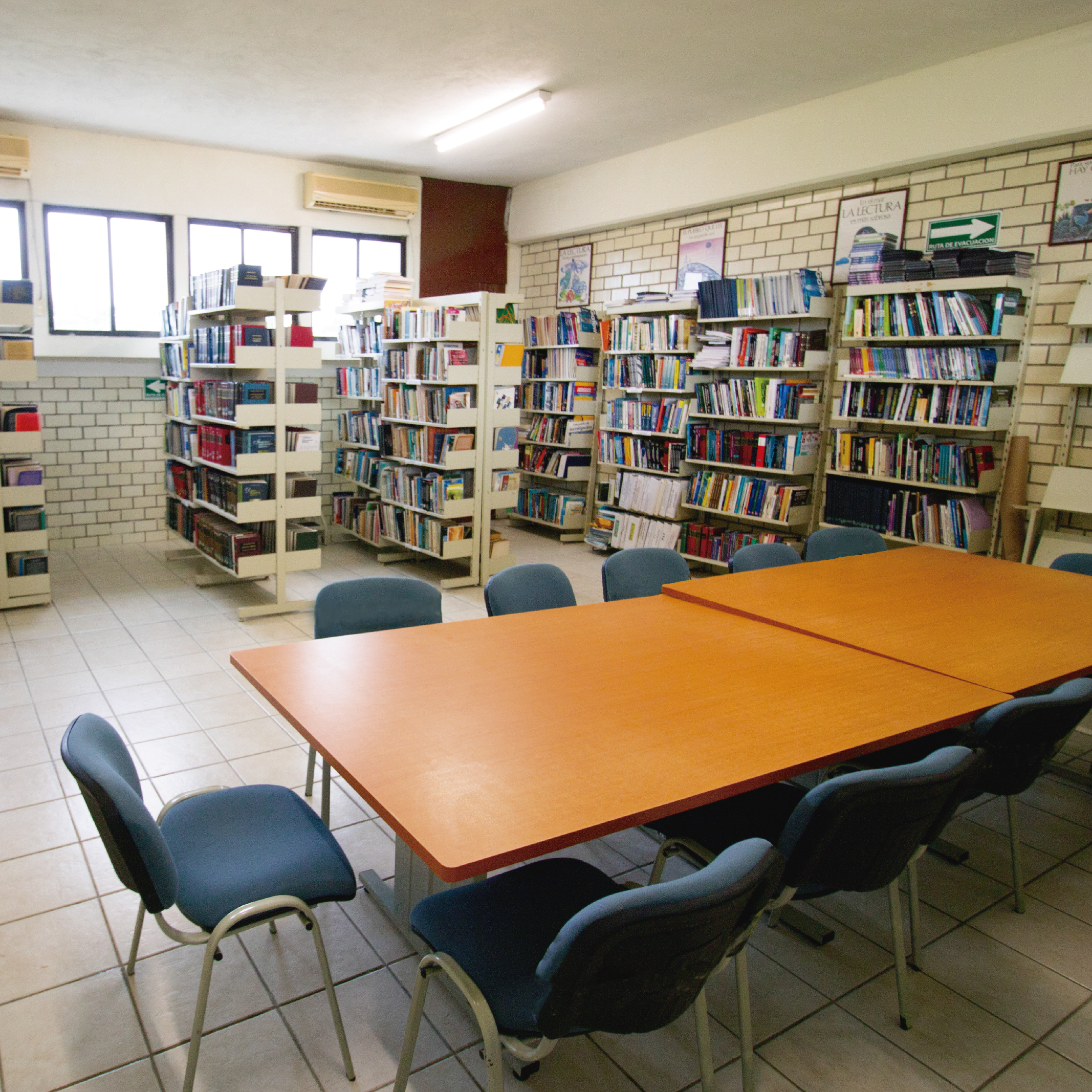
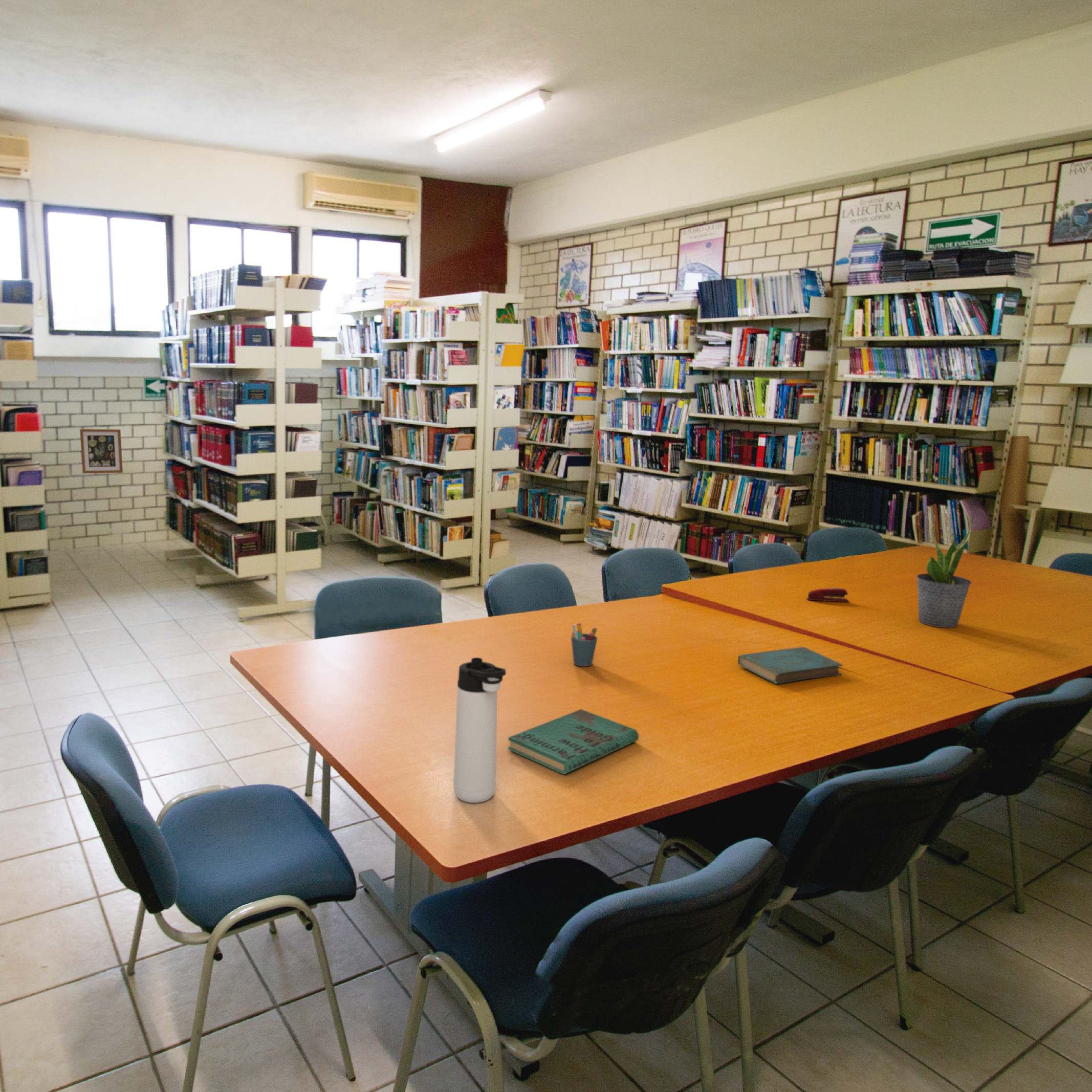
+ potted plant [916,513,974,628]
+ stapler [806,587,850,603]
+ book [737,646,843,684]
+ thermos bottle [453,657,507,803]
+ pen holder [571,623,598,667]
+ wall art [79,428,123,474]
+ book [508,709,640,775]
